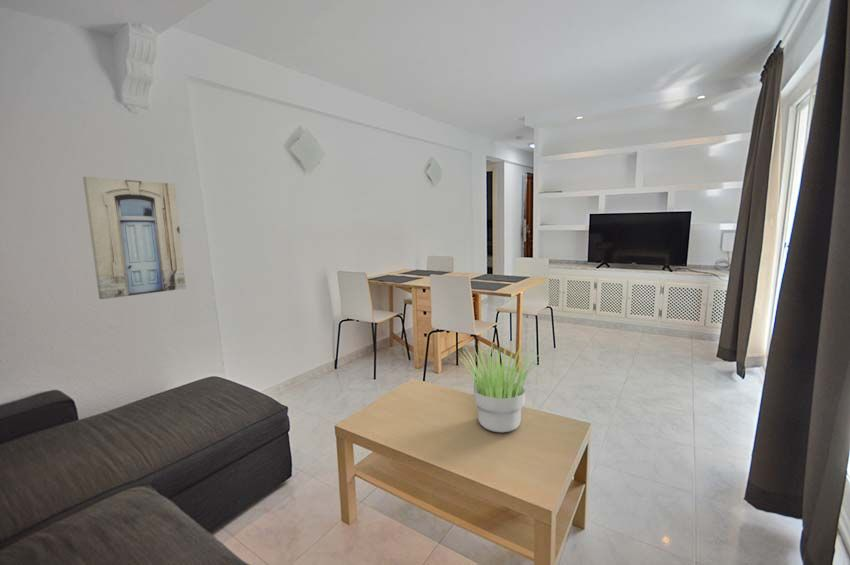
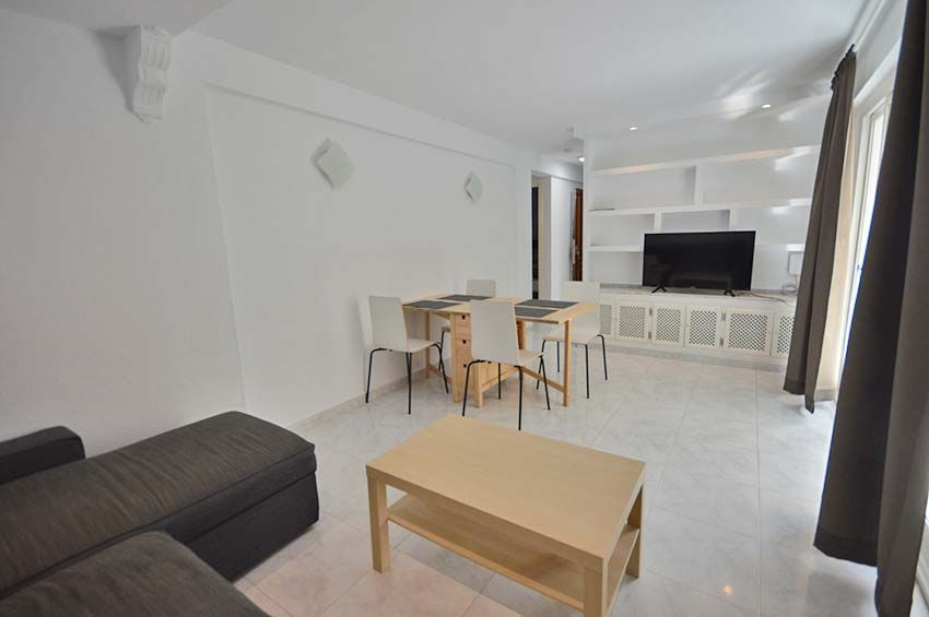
- wall art [82,175,187,300]
- potted plant [459,342,539,433]
